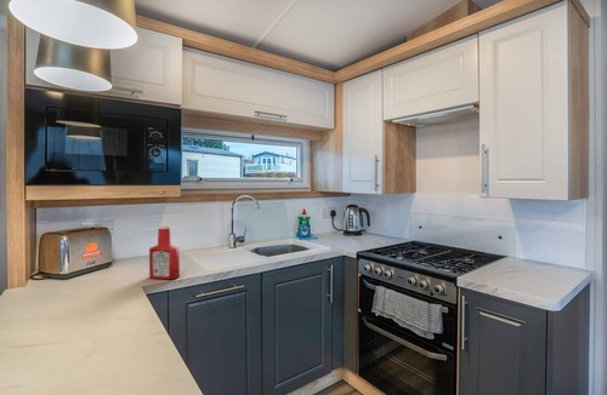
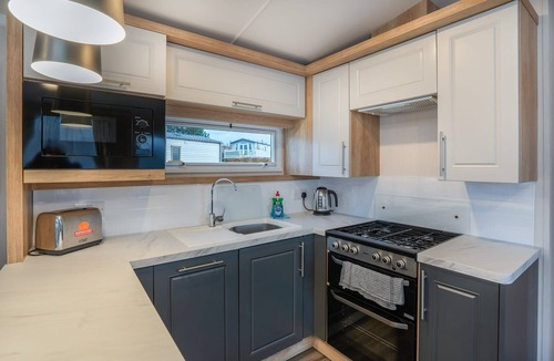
- soap bottle [148,223,181,280]
